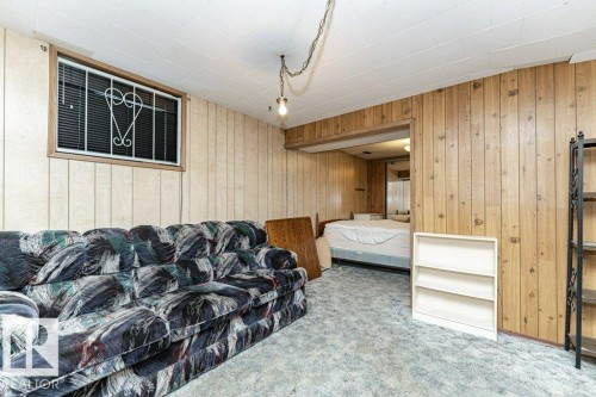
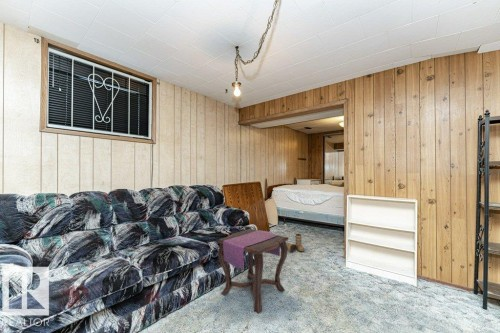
+ side table [217,228,290,315]
+ boots [286,233,305,252]
